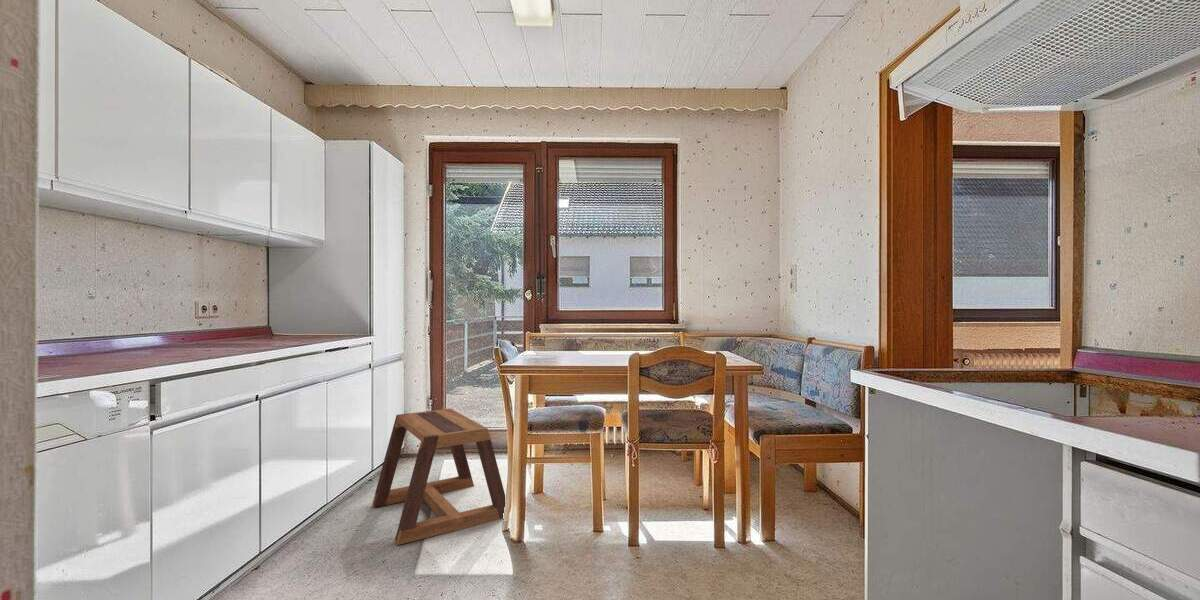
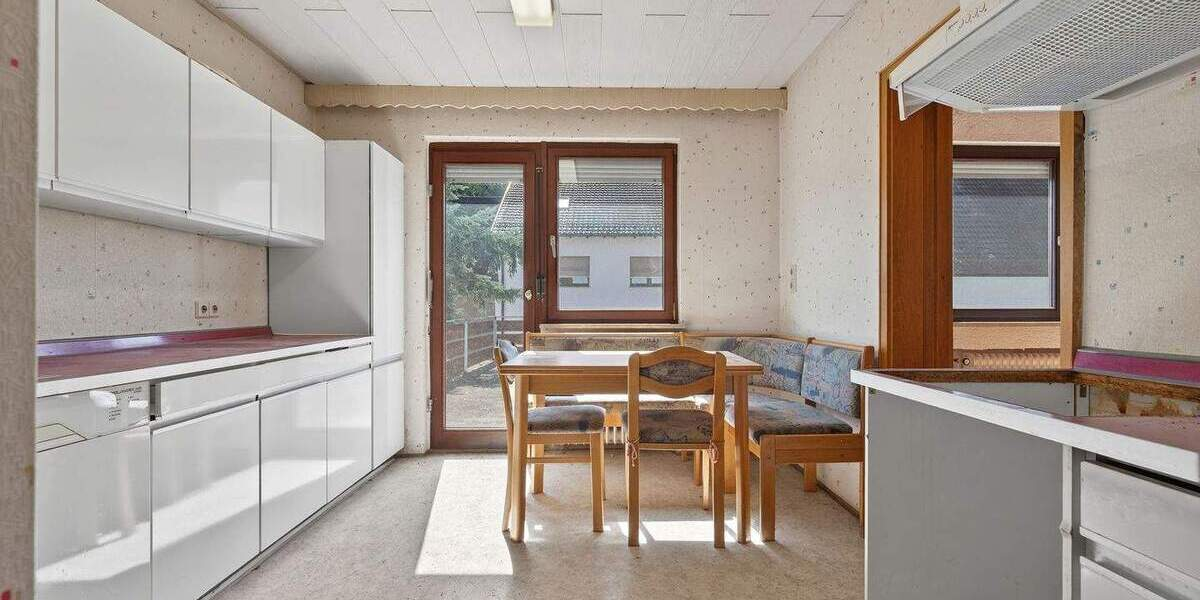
- stool [371,408,506,546]
